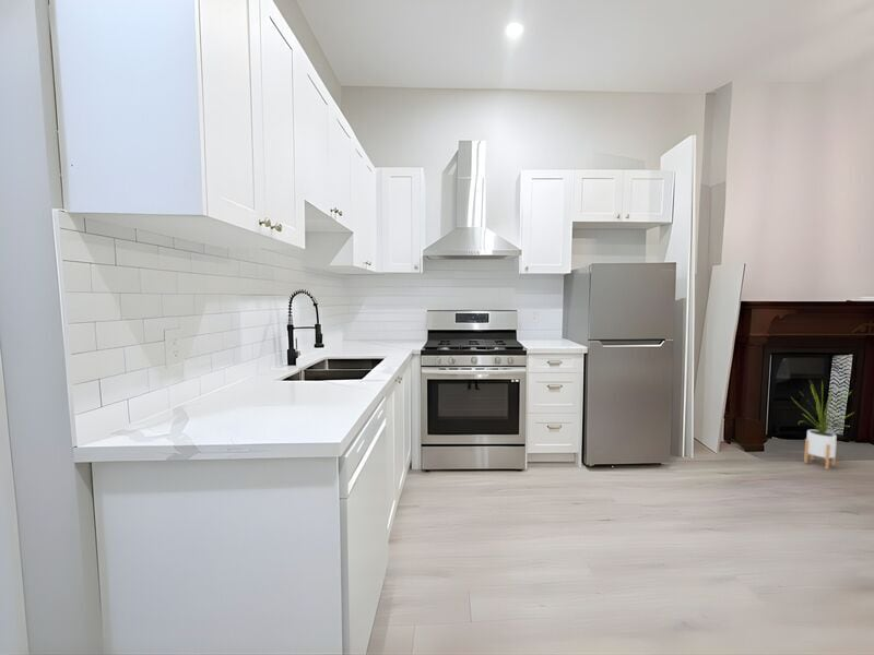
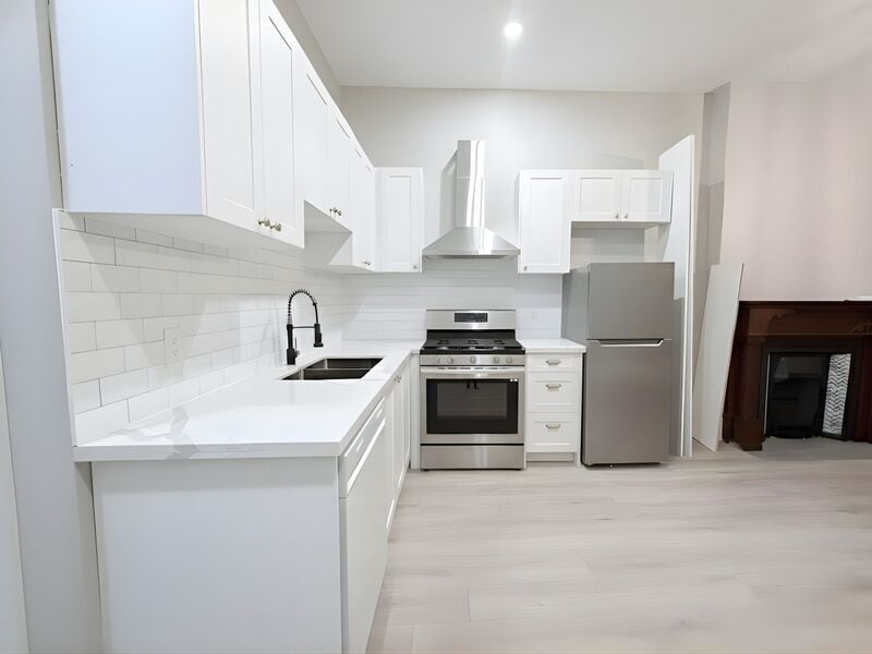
- house plant [791,379,854,471]
